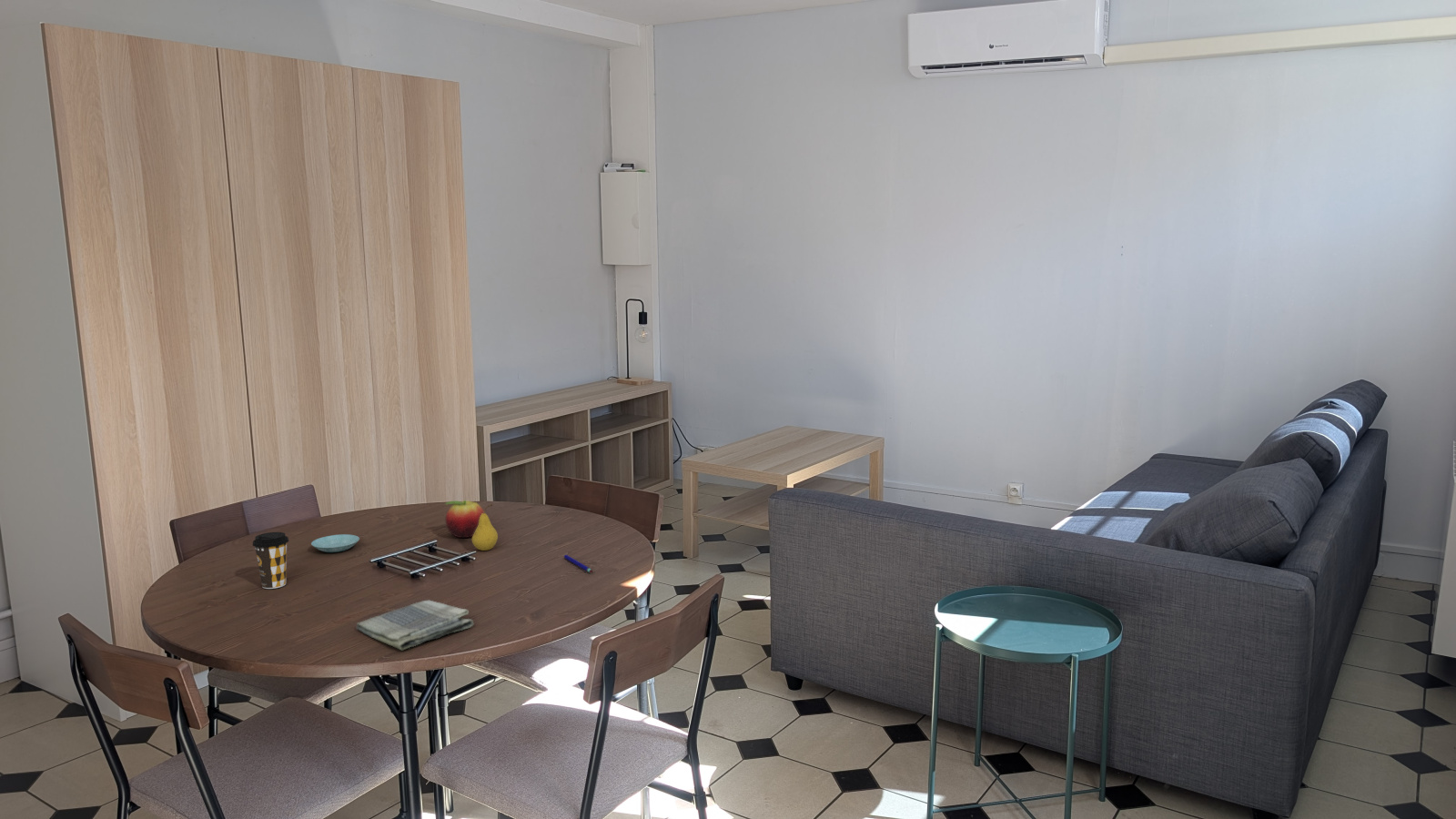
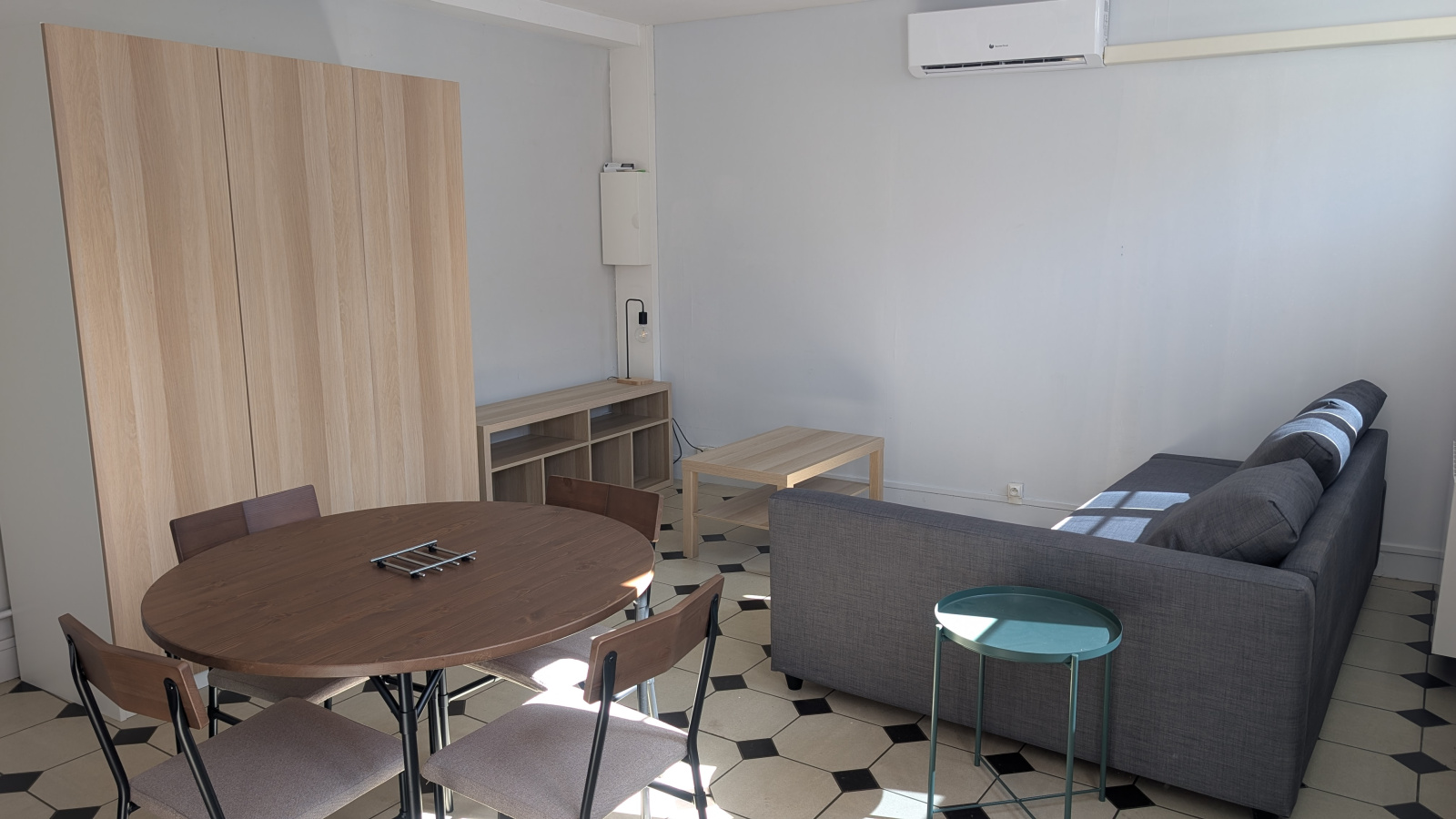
- saucer [310,533,360,553]
- fruit [471,503,499,551]
- dish towel [356,600,474,651]
- coffee cup [251,531,289,590]
- fruit [443,500,484,539]
- pen [563,554,593,573]
